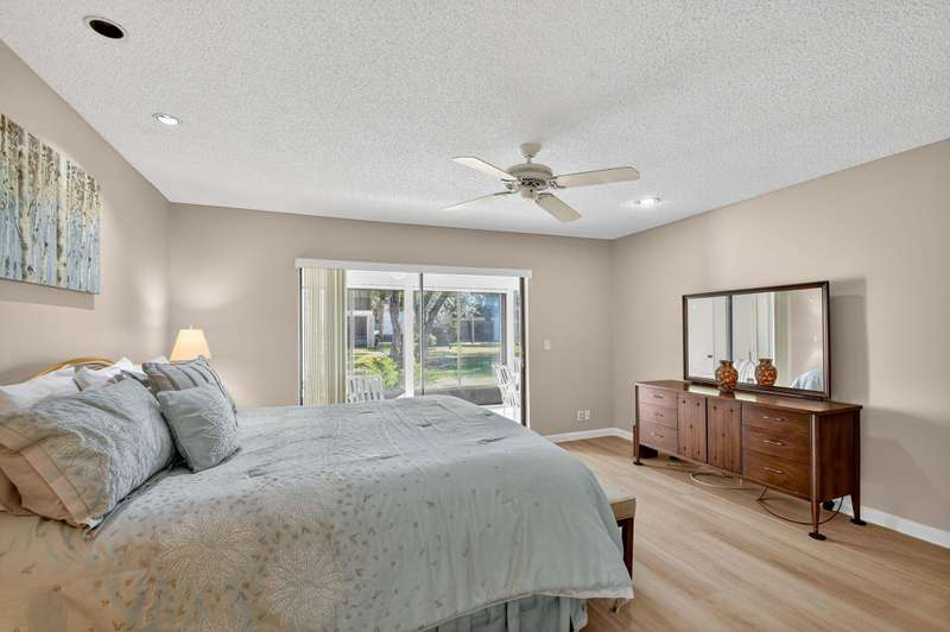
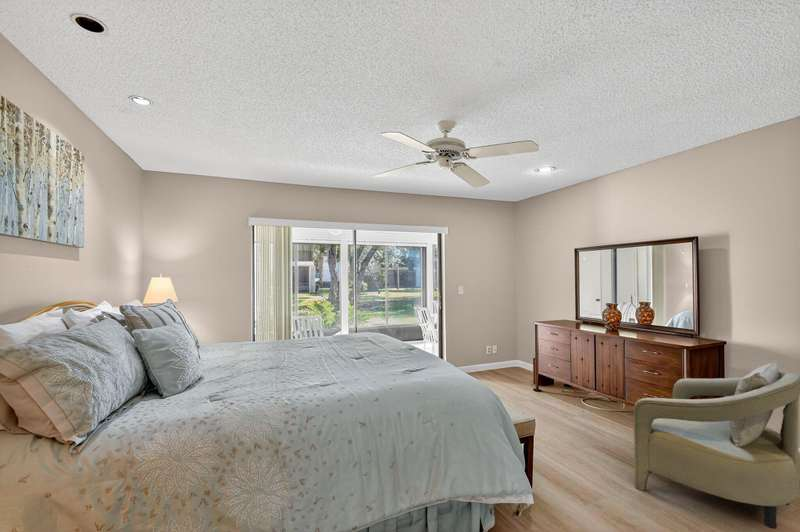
+ armchair [633,359,800,530]
